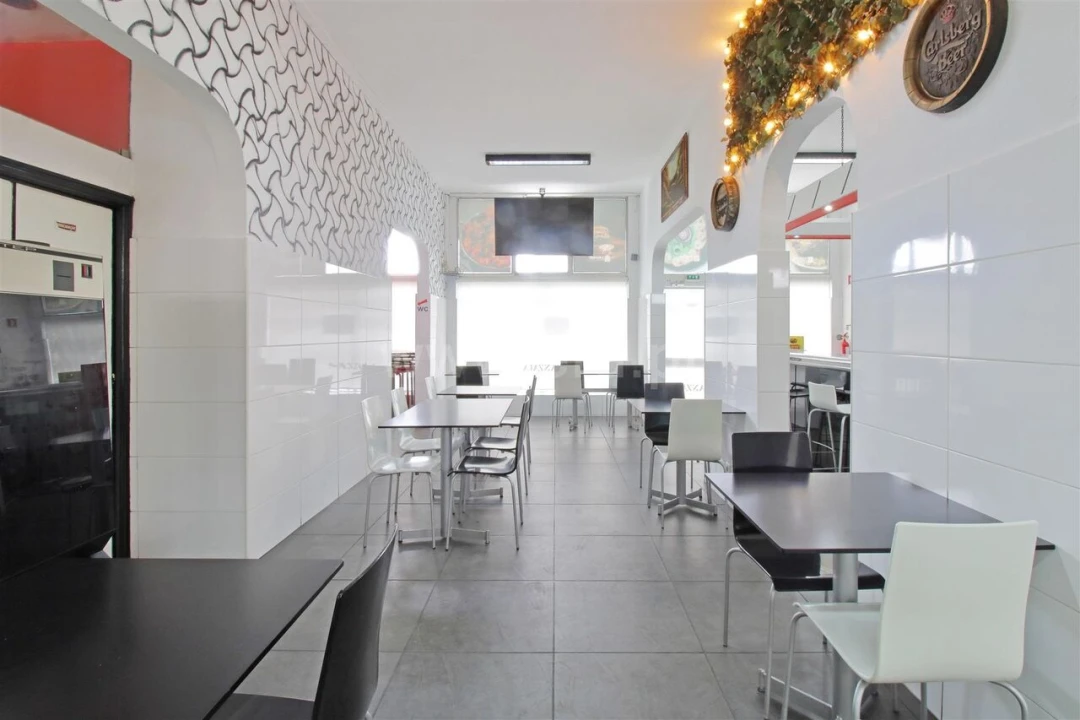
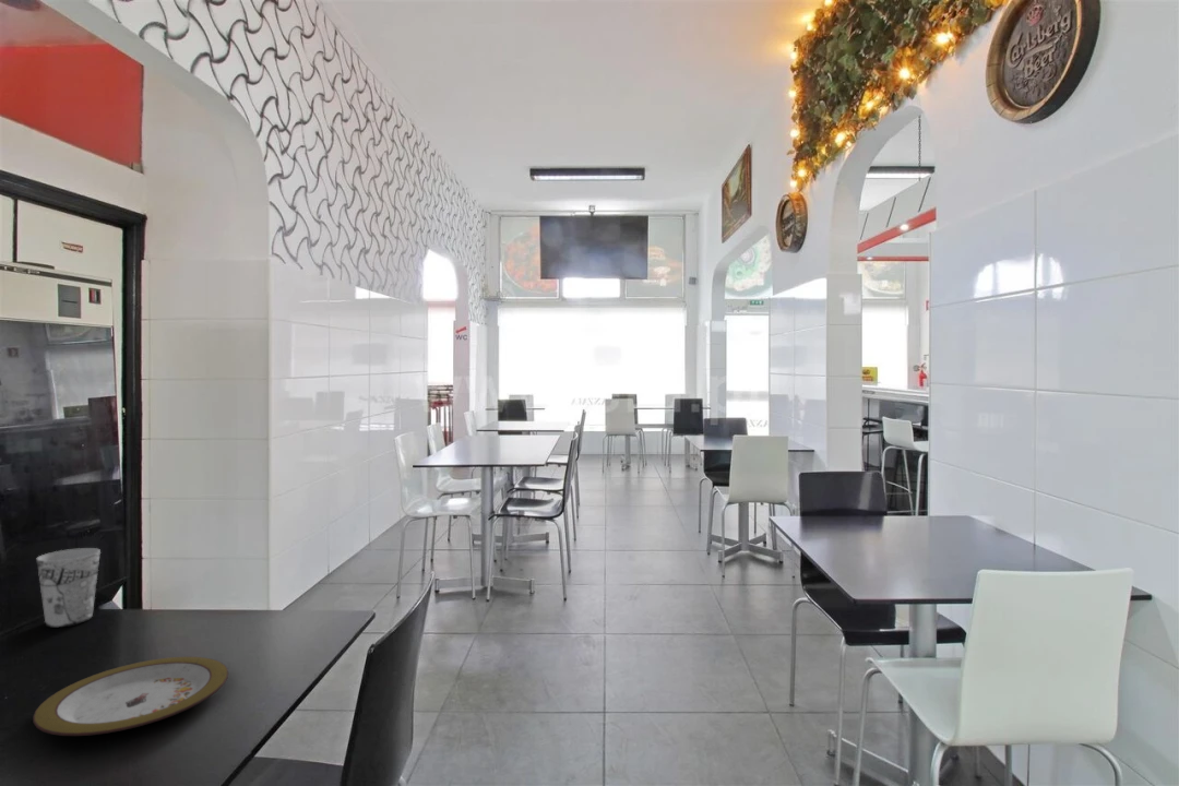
+ cup [36,547,102,629]
+ plate [32,656,229,737]
